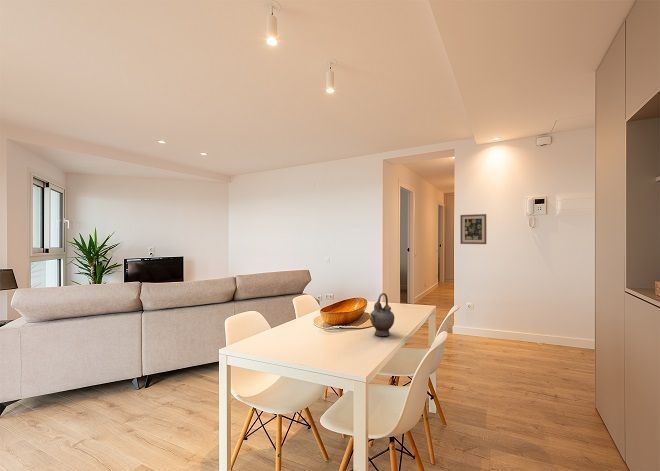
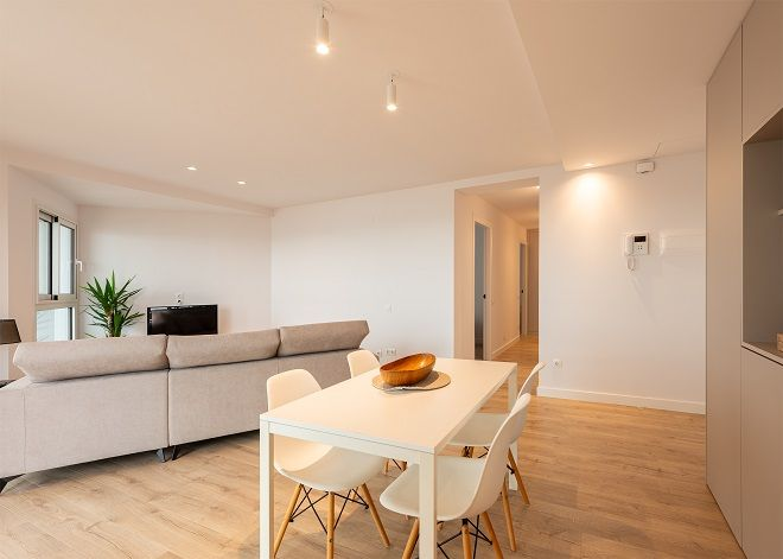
- wall art [459,213,487,245]
- teapot [369,292,395,337]
